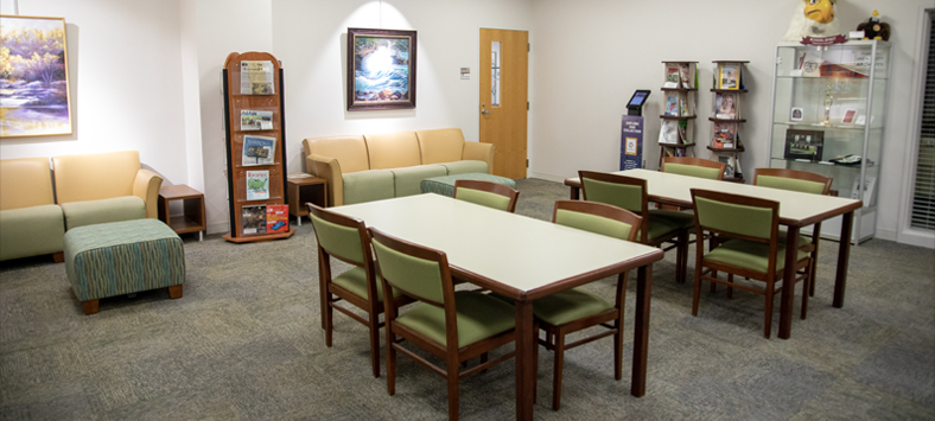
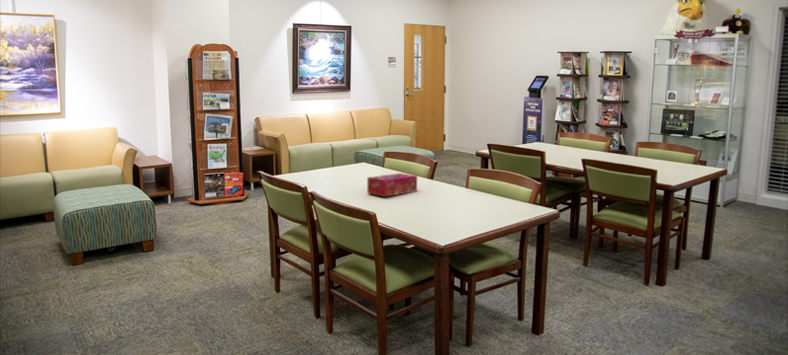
+ tissue box [366,172,418,198]
